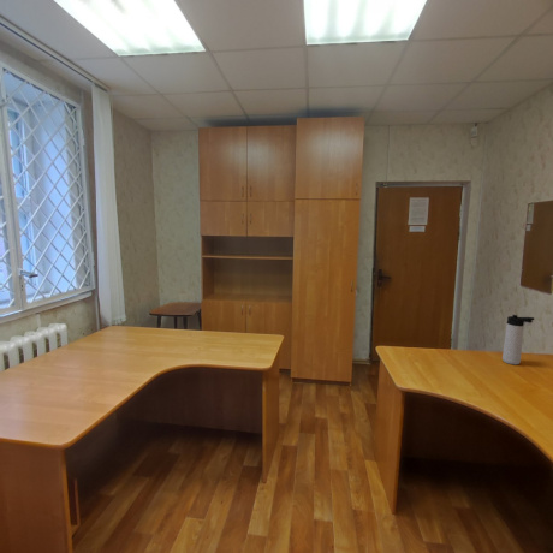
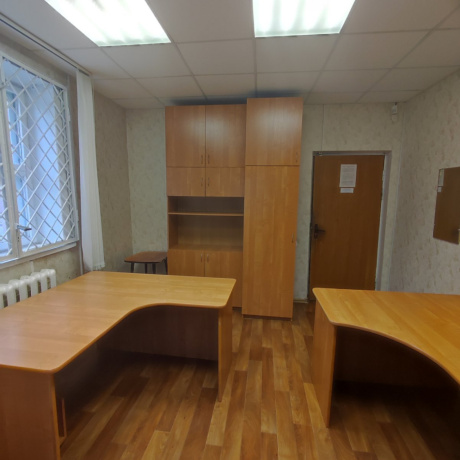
- thermos bottle [501,314,535,365]
